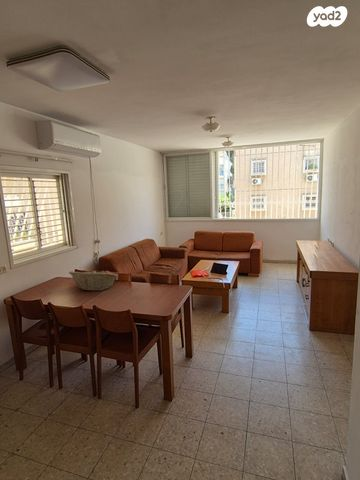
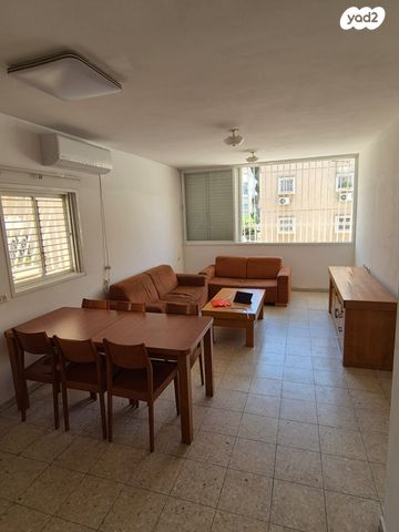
- fruit basket [68,269,118,292]
